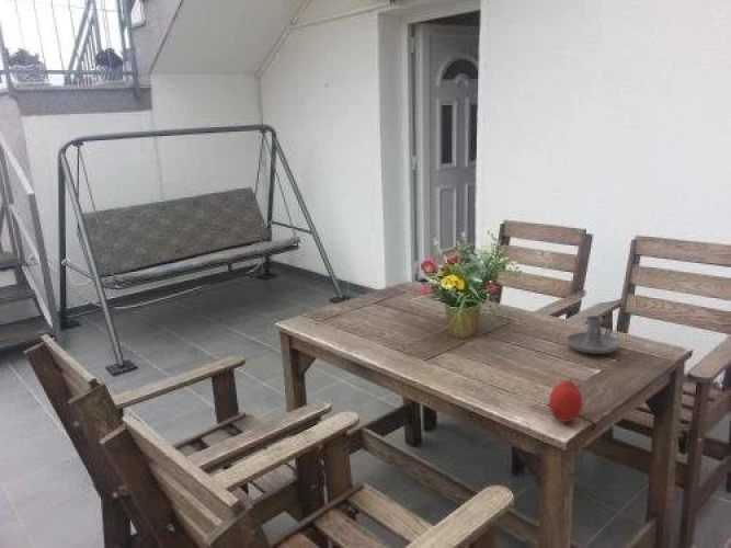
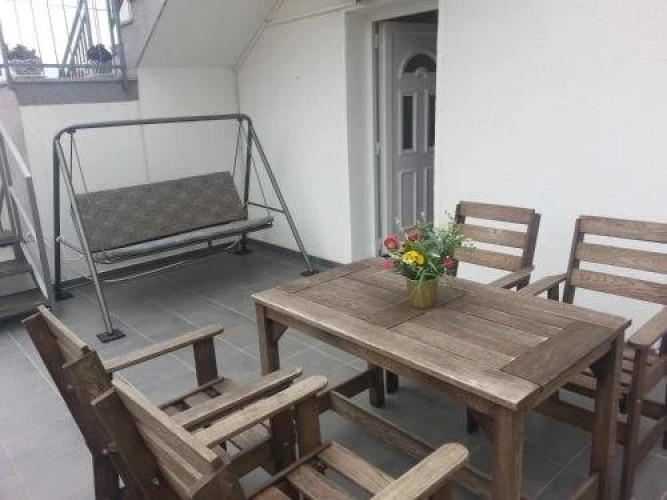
- candle holder [566,315,621,355]
- fruit [548,377,583,423]
